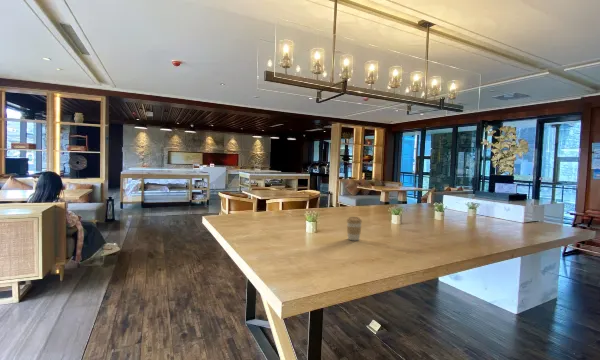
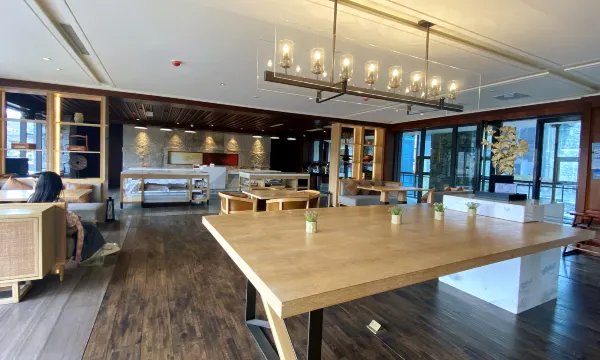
- coffee cup [345,216,363,242]
